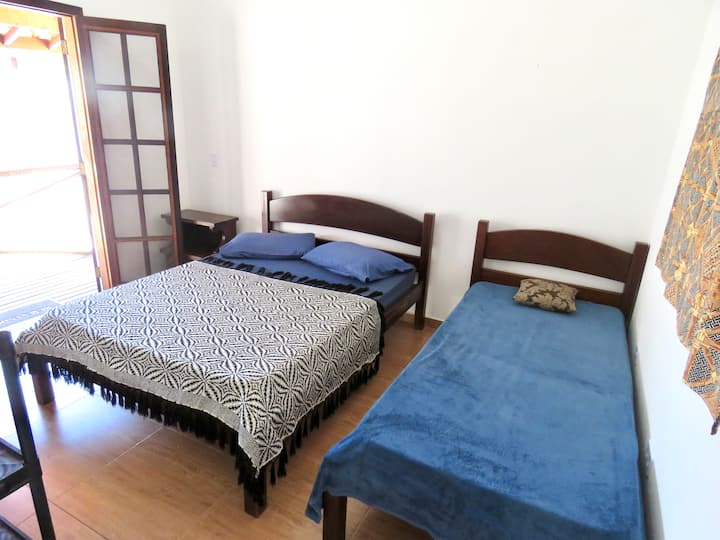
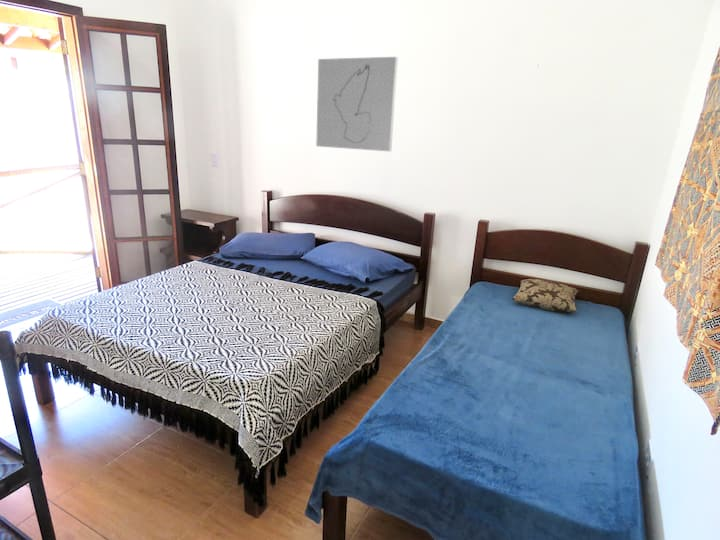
+ wall art [315,56,399,152]
